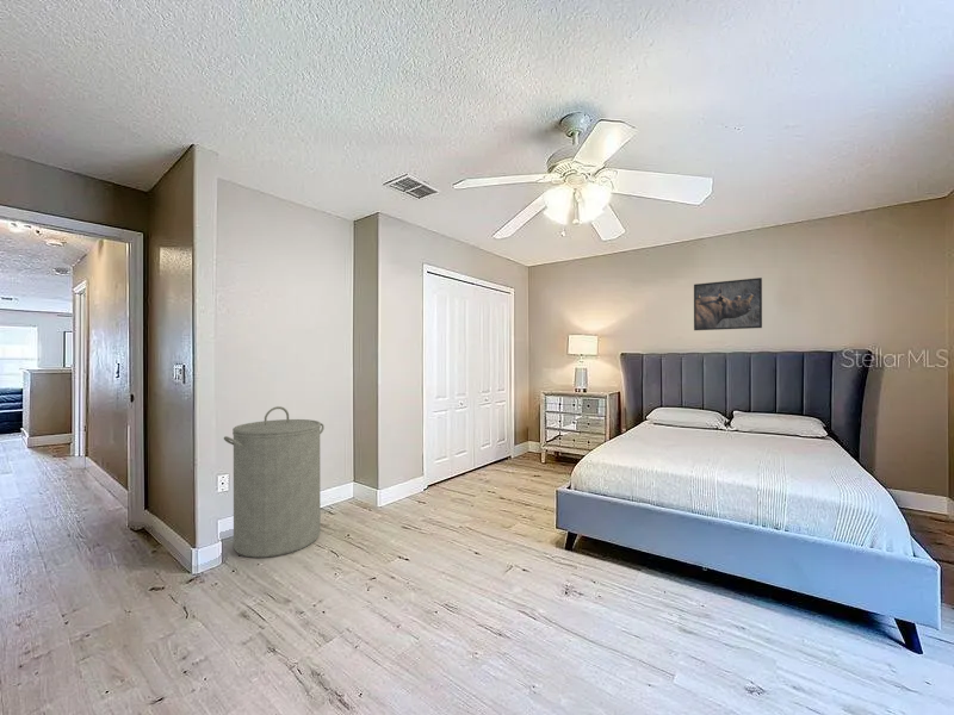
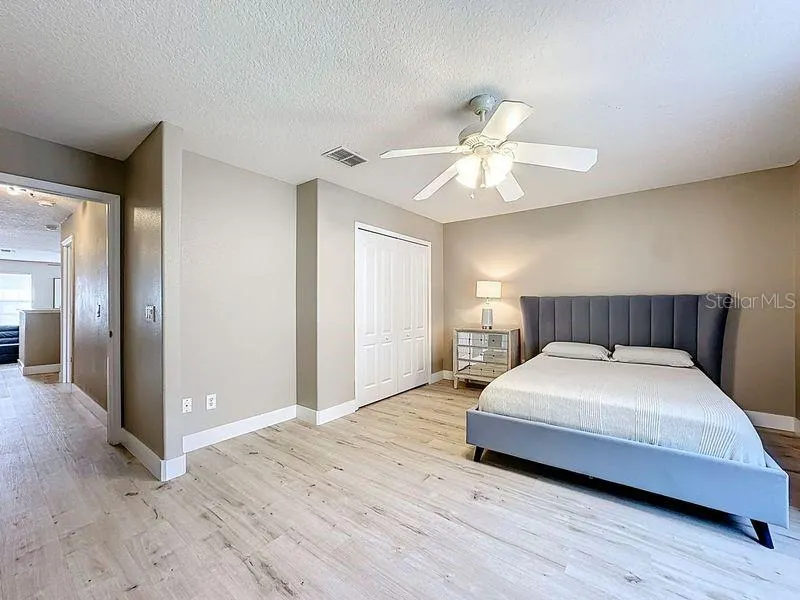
- laundry hamper [223,405,326,559]
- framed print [693,276,763,331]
